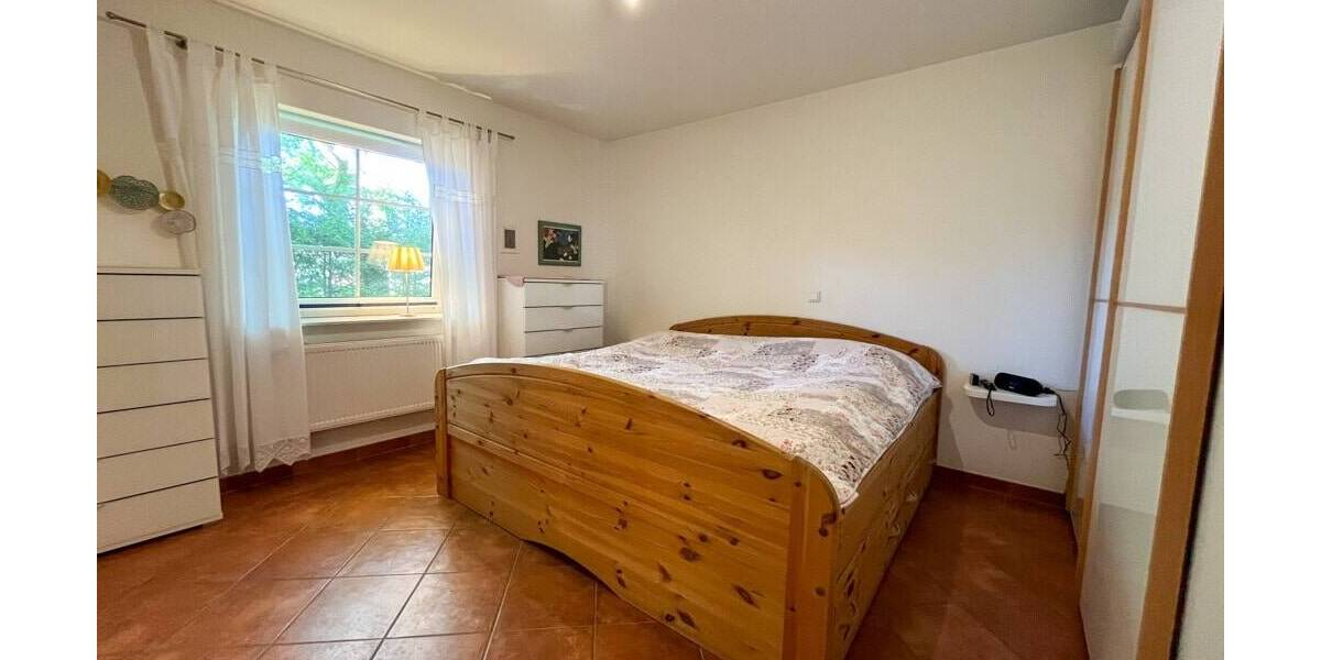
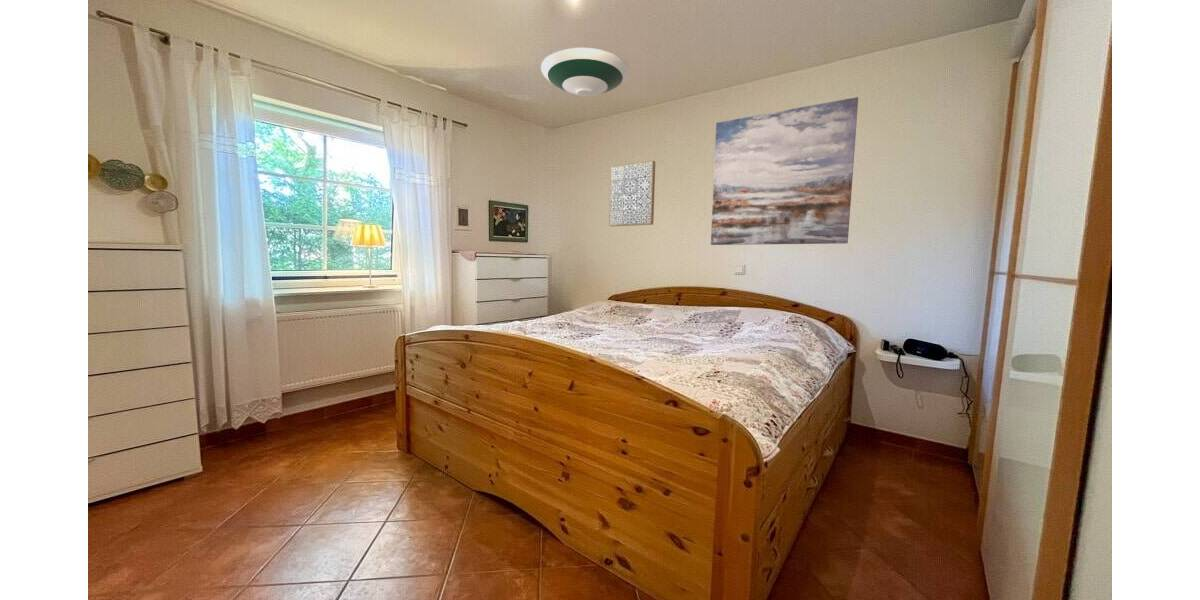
+ wall art [608,159,656,227]
+ wall art [710,96,859,246]
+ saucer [540,47,630,98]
